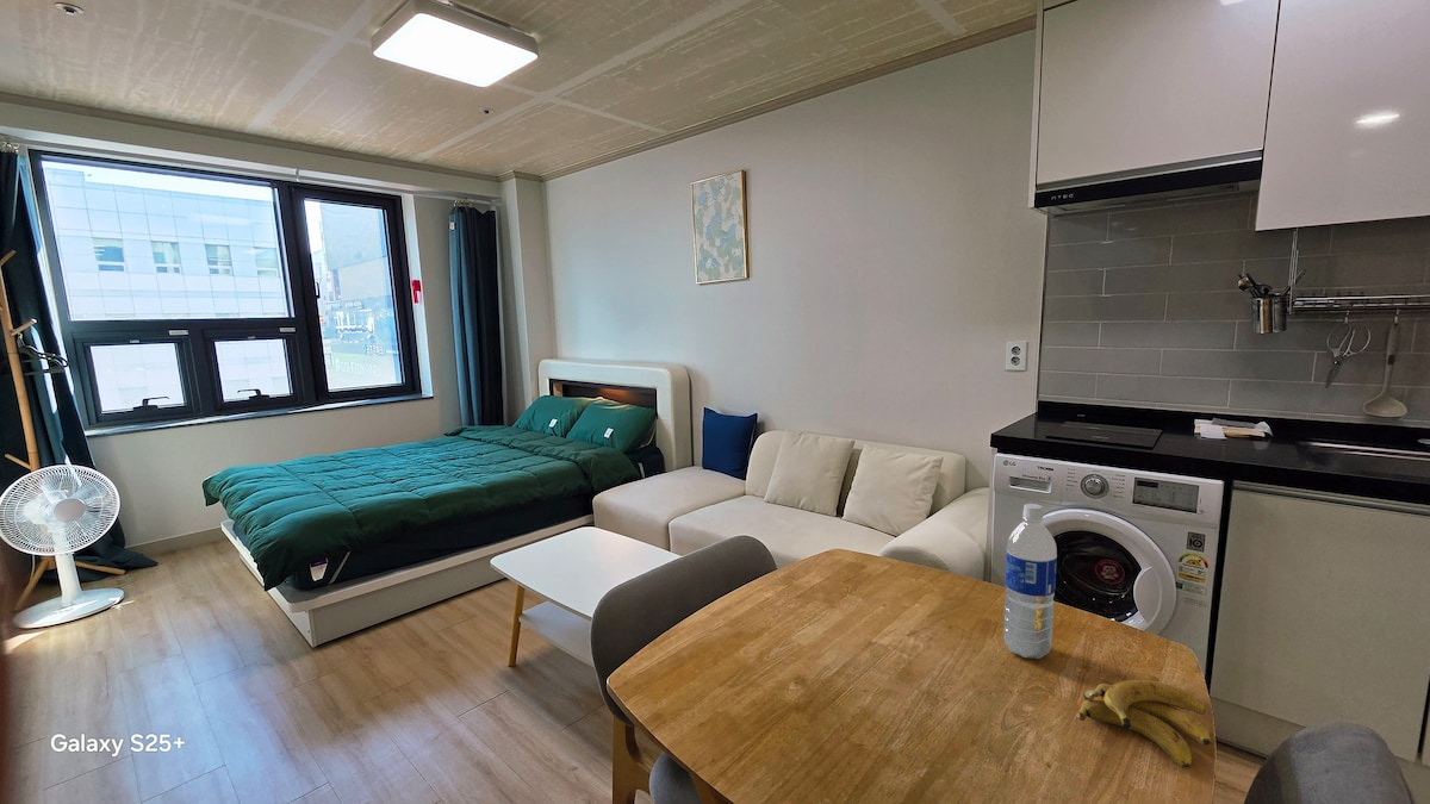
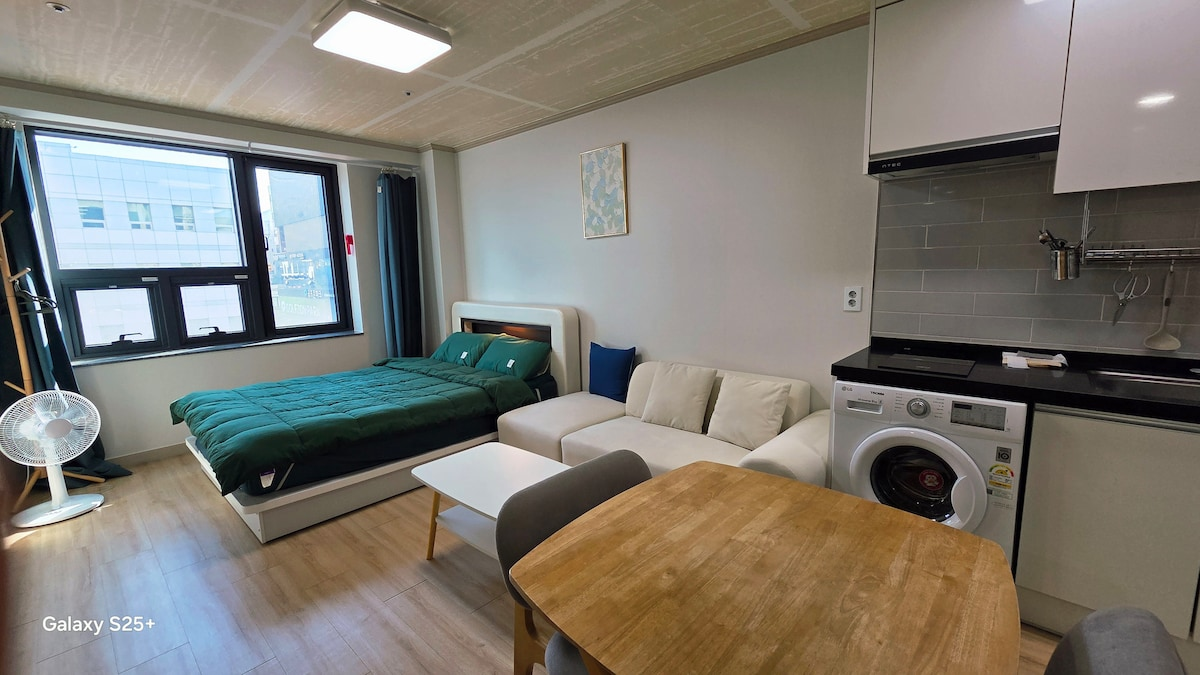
- banana [1074,679,1212,769]
- water bottle [1002,503,1058,660]
